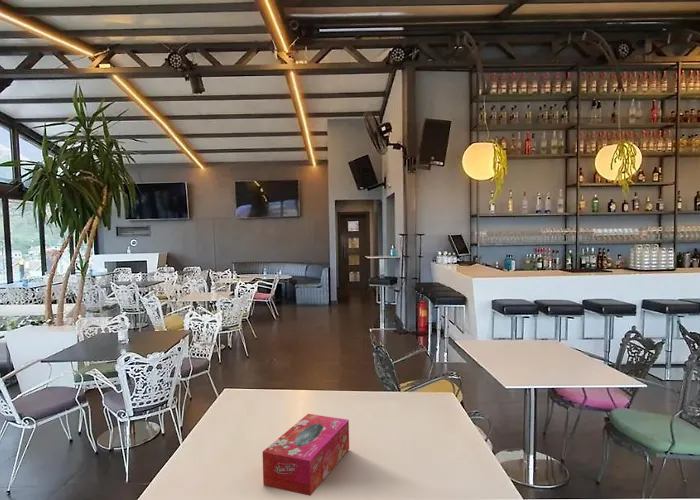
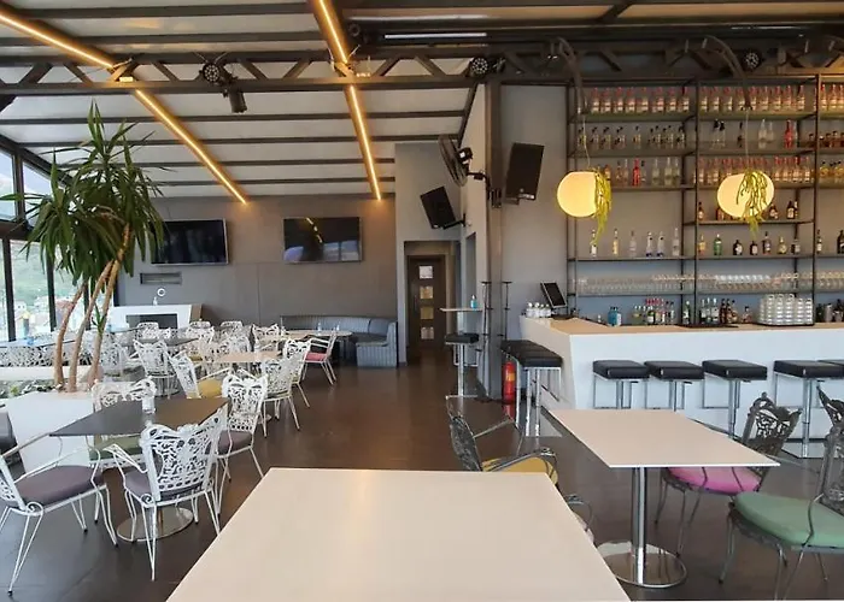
- tissue box [262,413,350,497]
